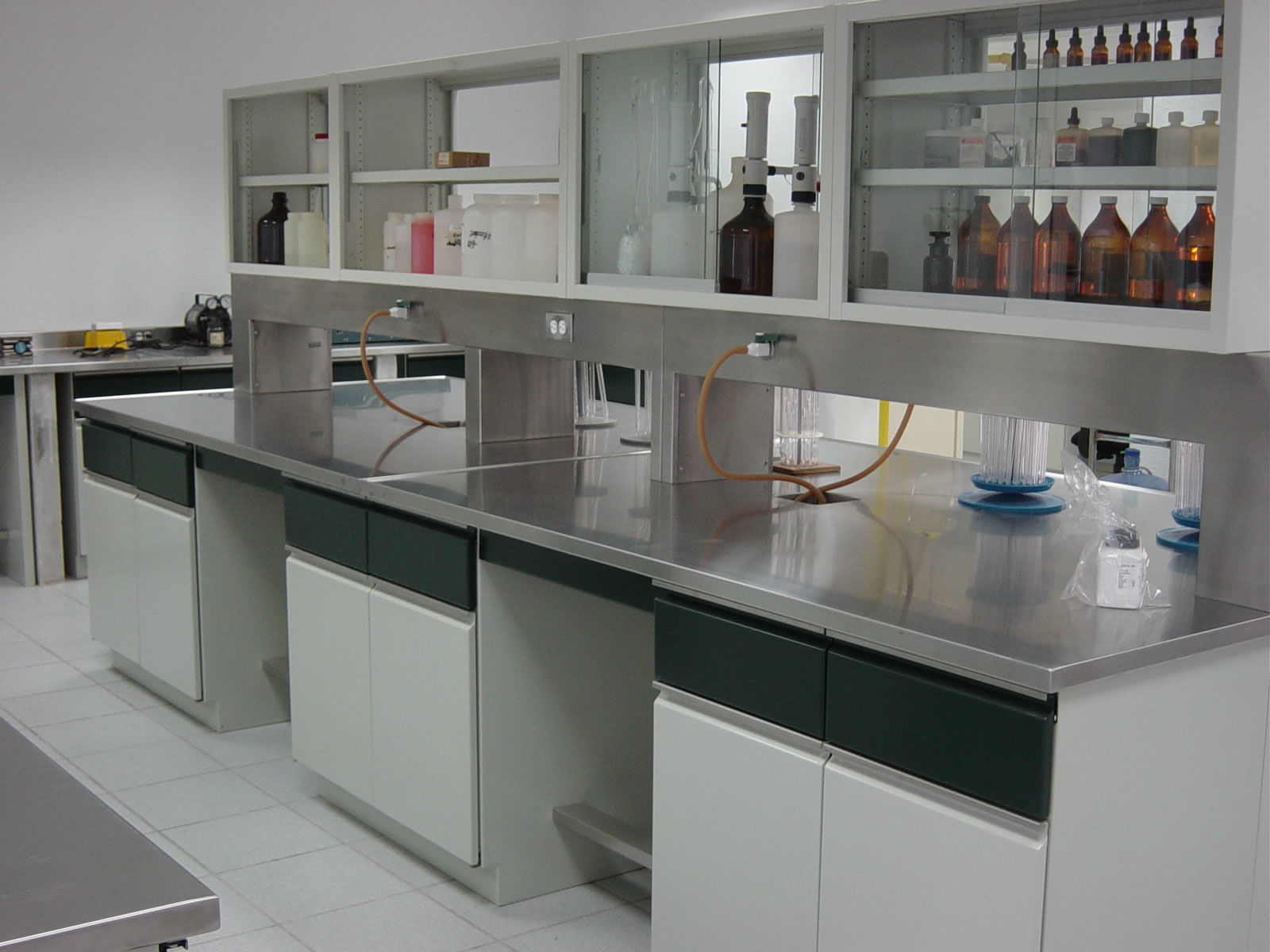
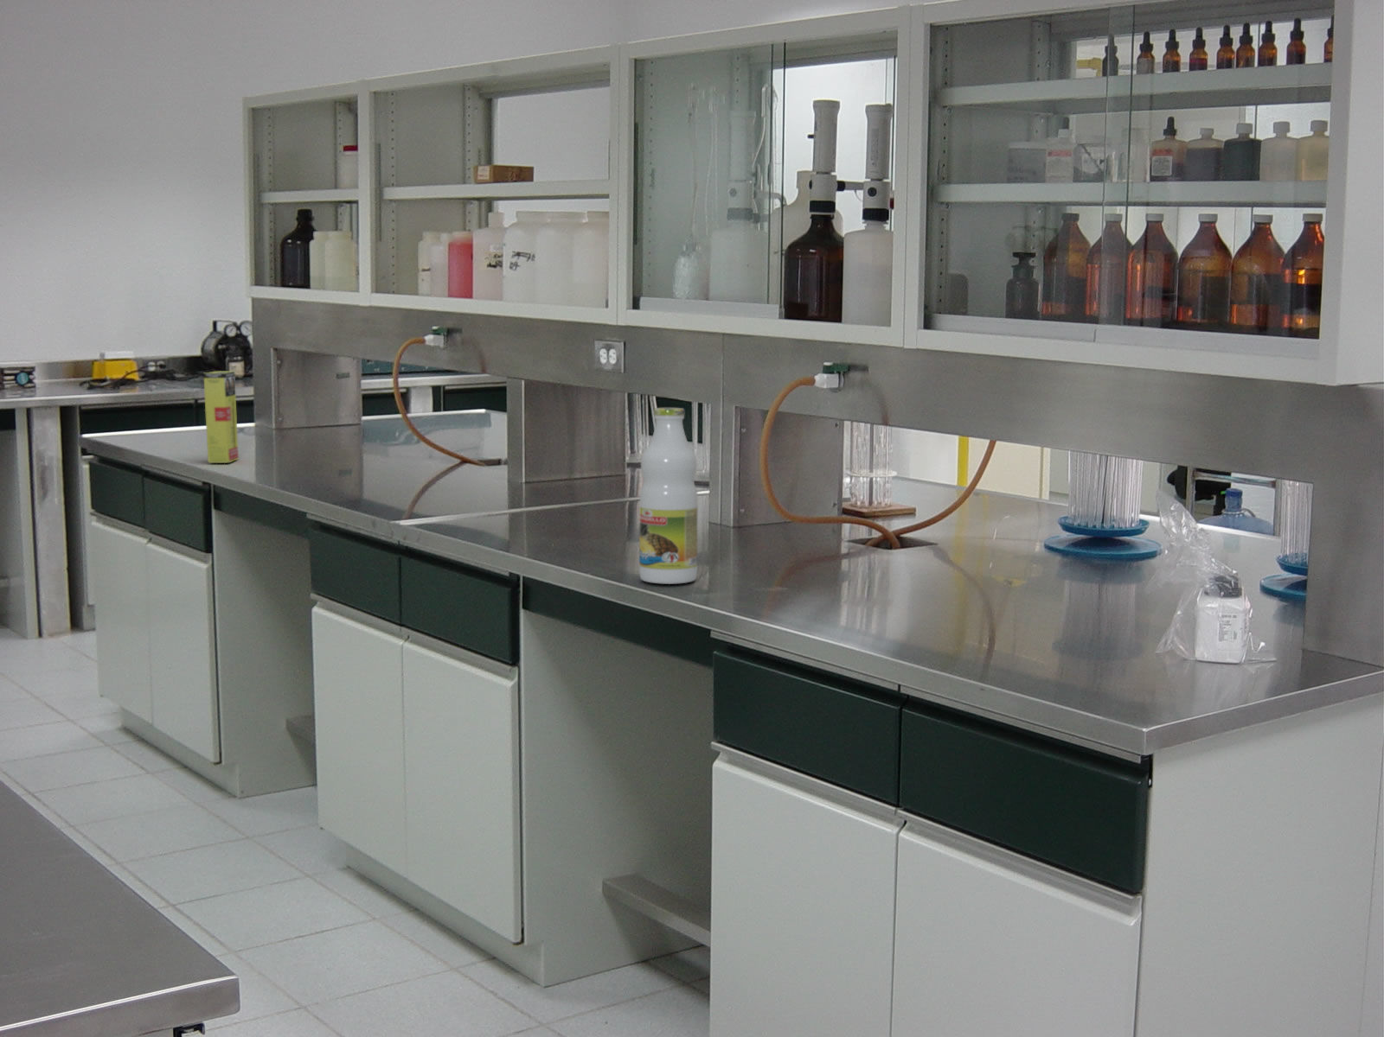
+ bottle [639,407,699,585]
+ box [203,370,240,464]
